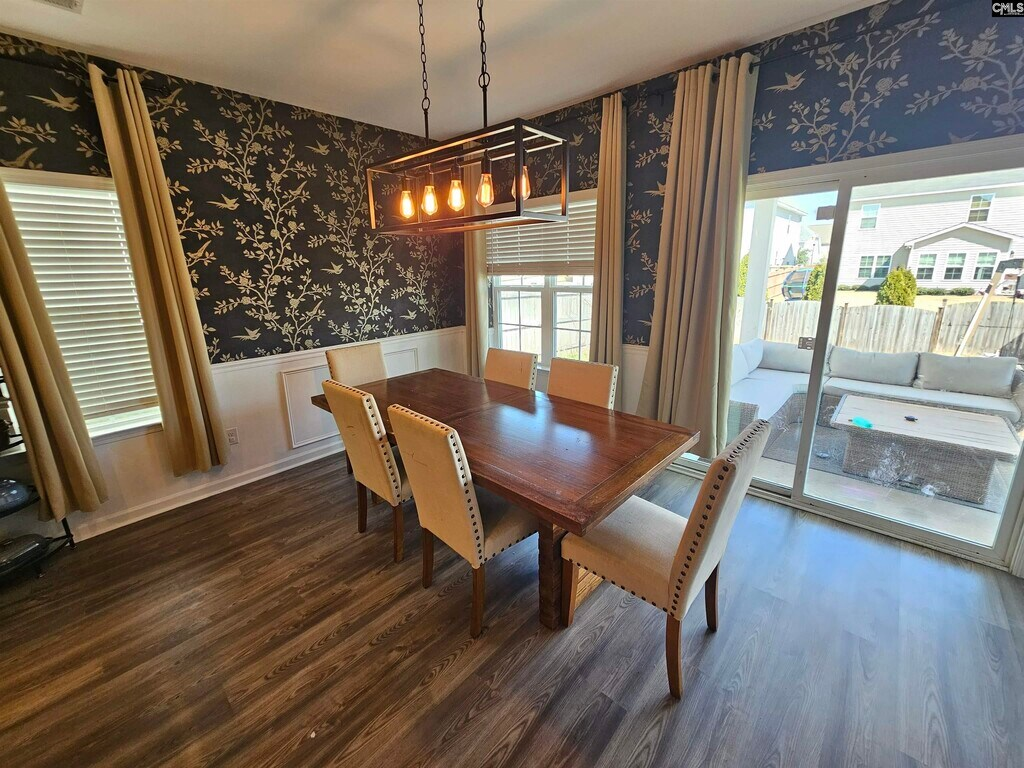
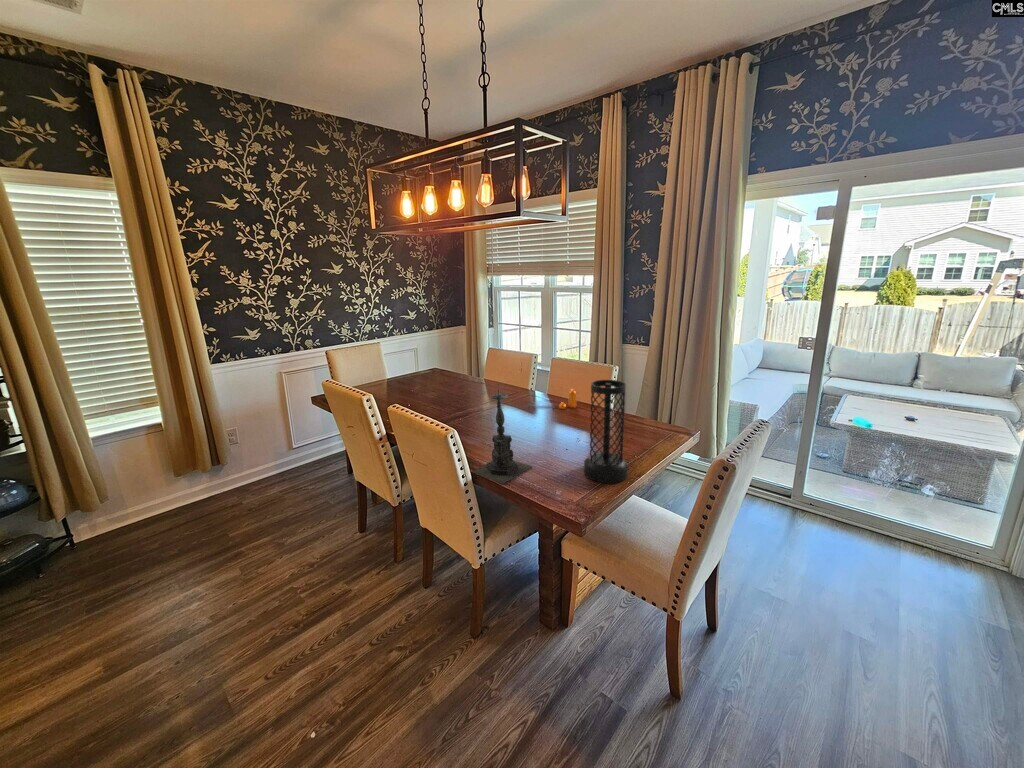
+ candle holder [471,381,534,485]
+ pepper shaker [558,388,577,410]
+ vase [583,379,629,484]
